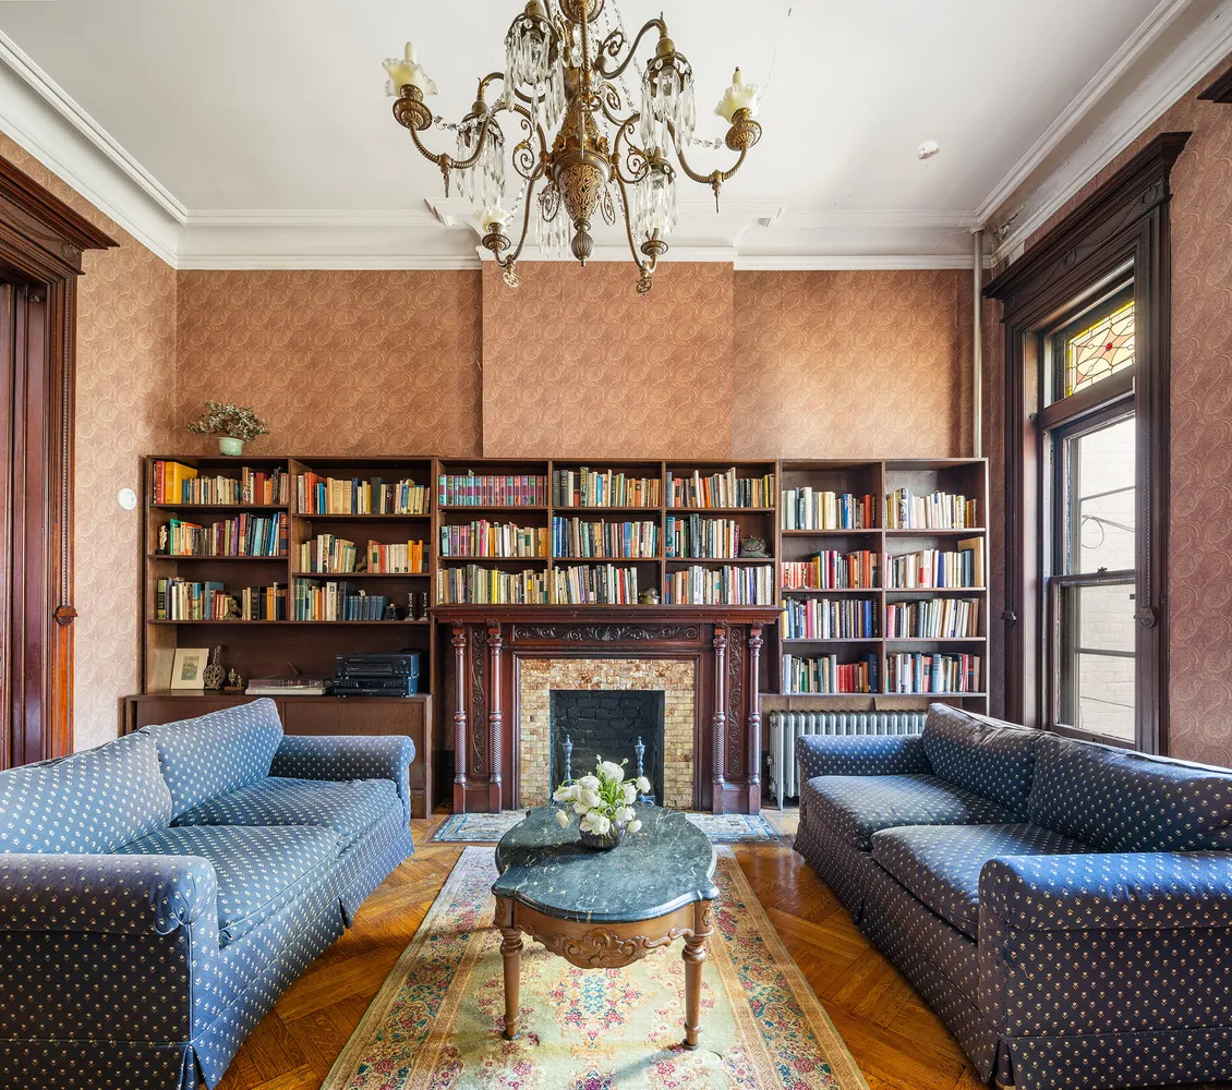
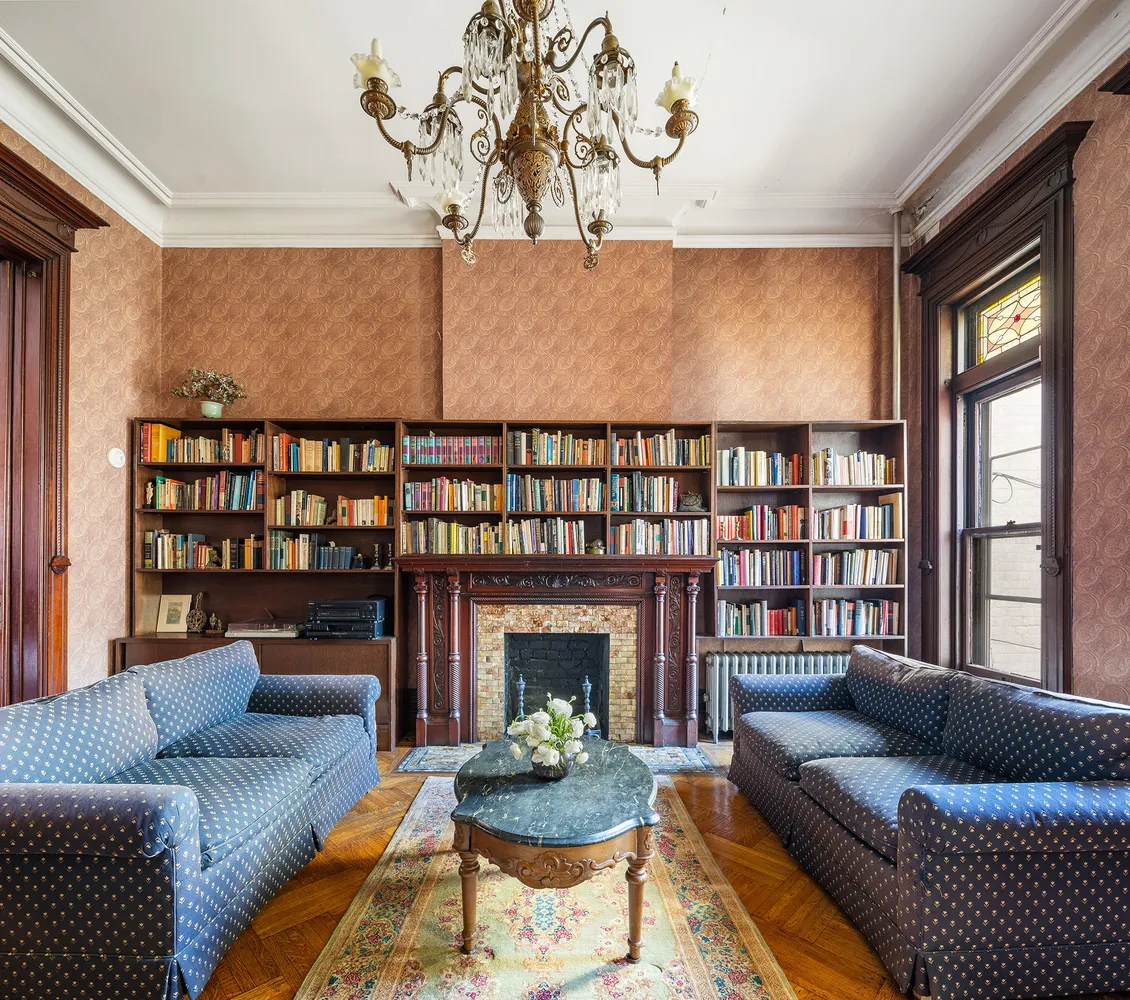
- smoke detector [917,140,941,161]
